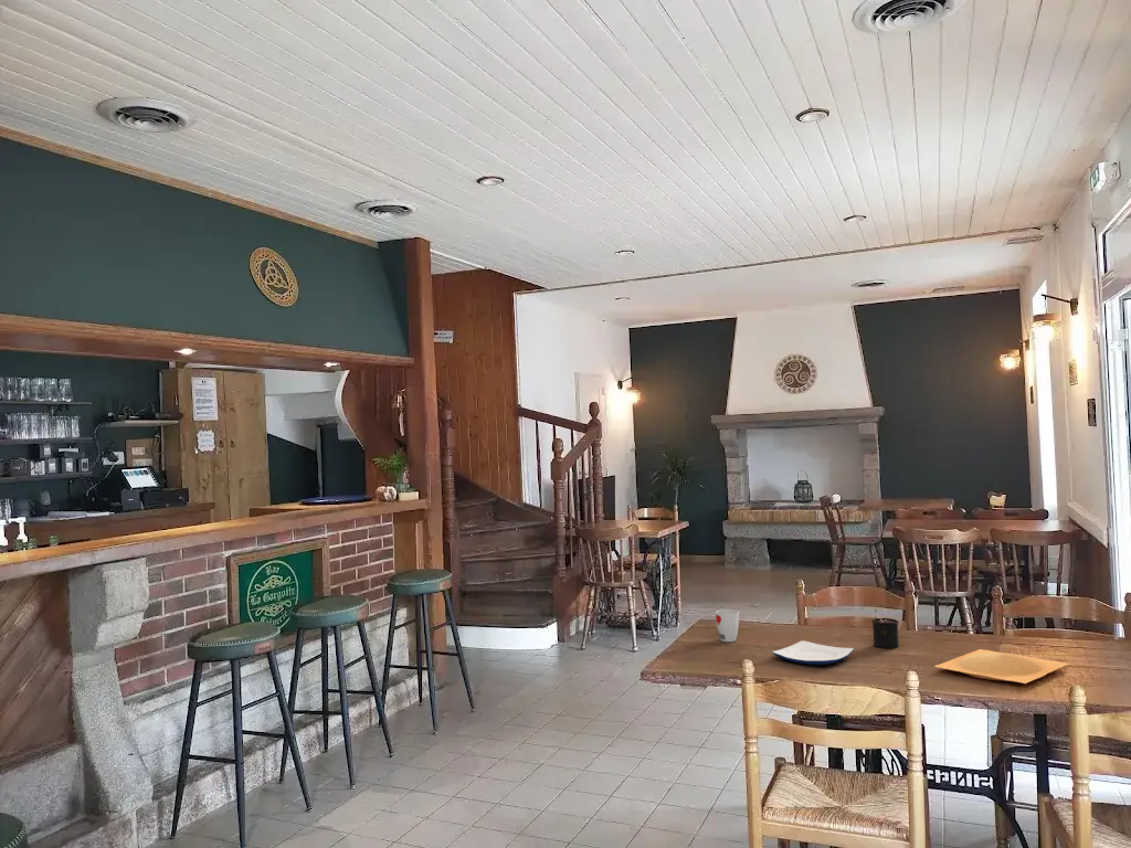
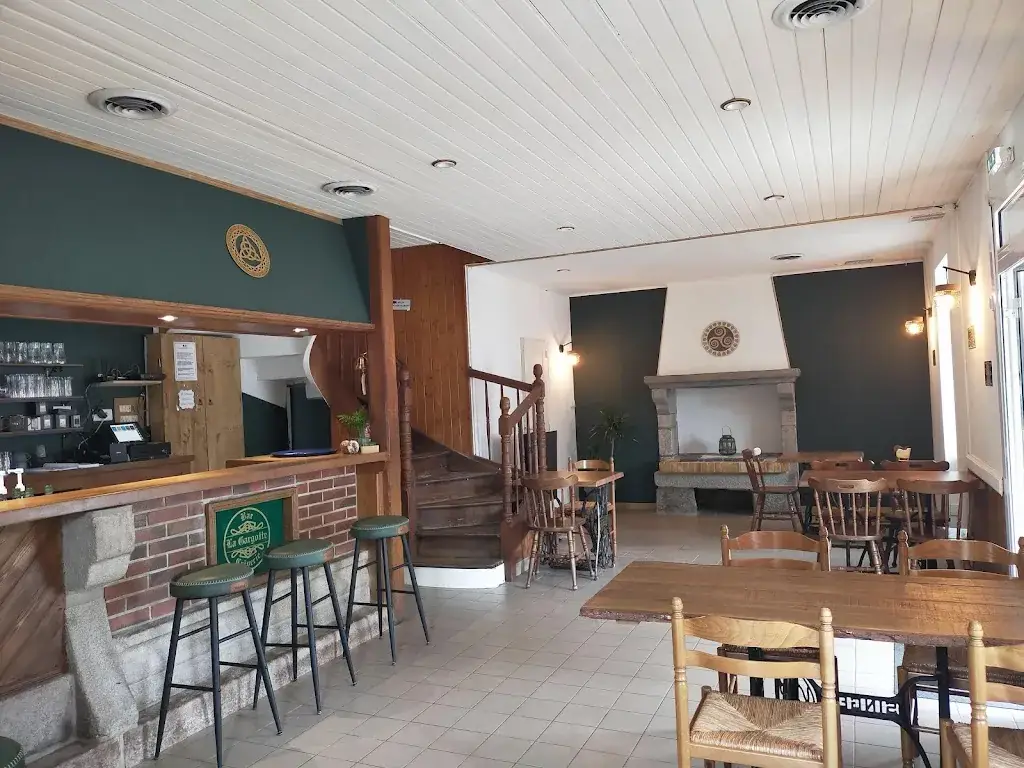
- cup [715,608,740,643]
- plate [933,648,1069,685]
- plate [771,639,855,666]
- candle [870,608,900,649]
